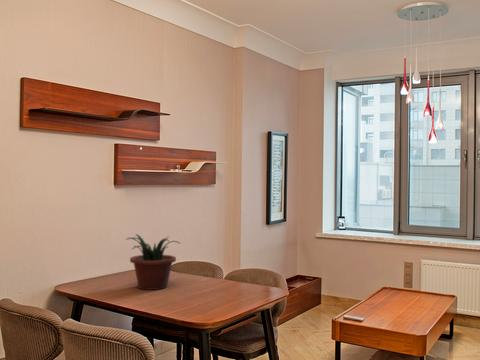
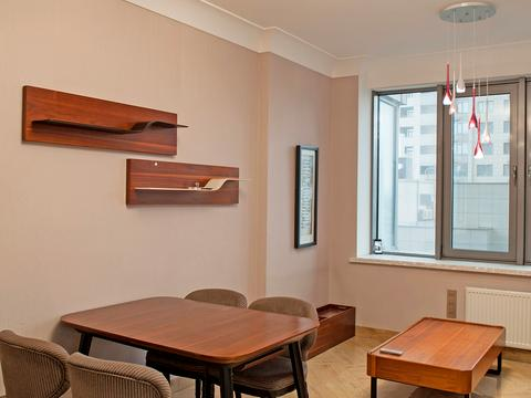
- potted plant [125,233,181,291]
